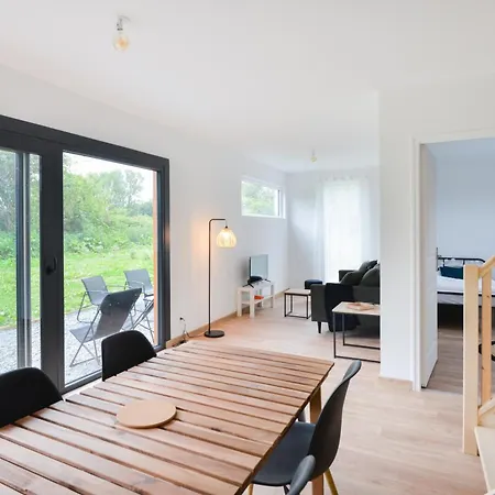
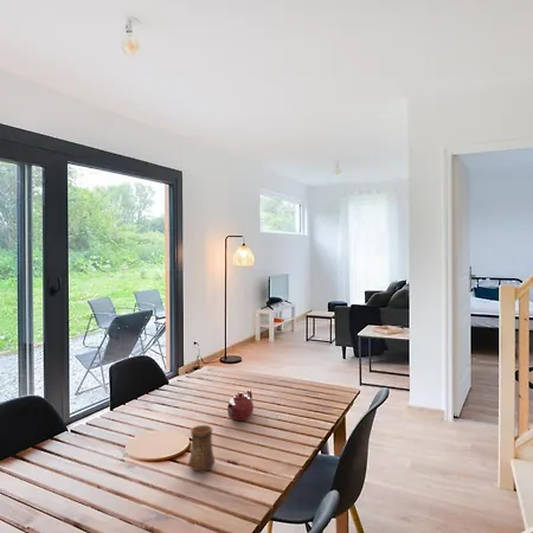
+ cup [187,424,216,473]
+ teapot [226,388,255,422]
